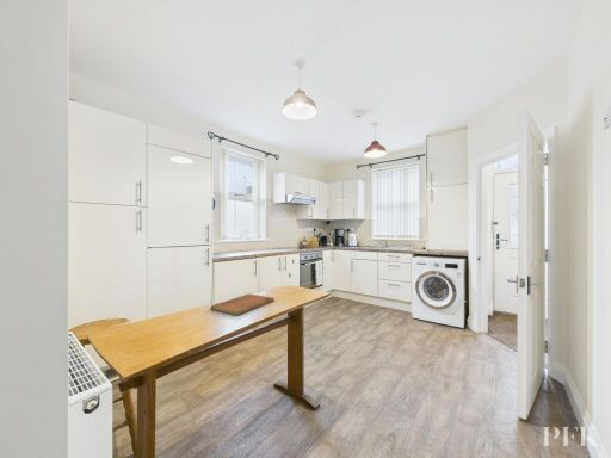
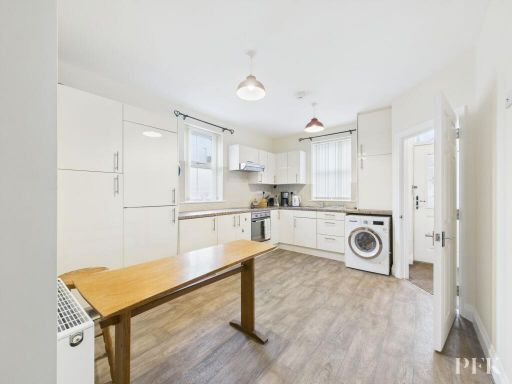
- cutting board [210,293,276,316]
